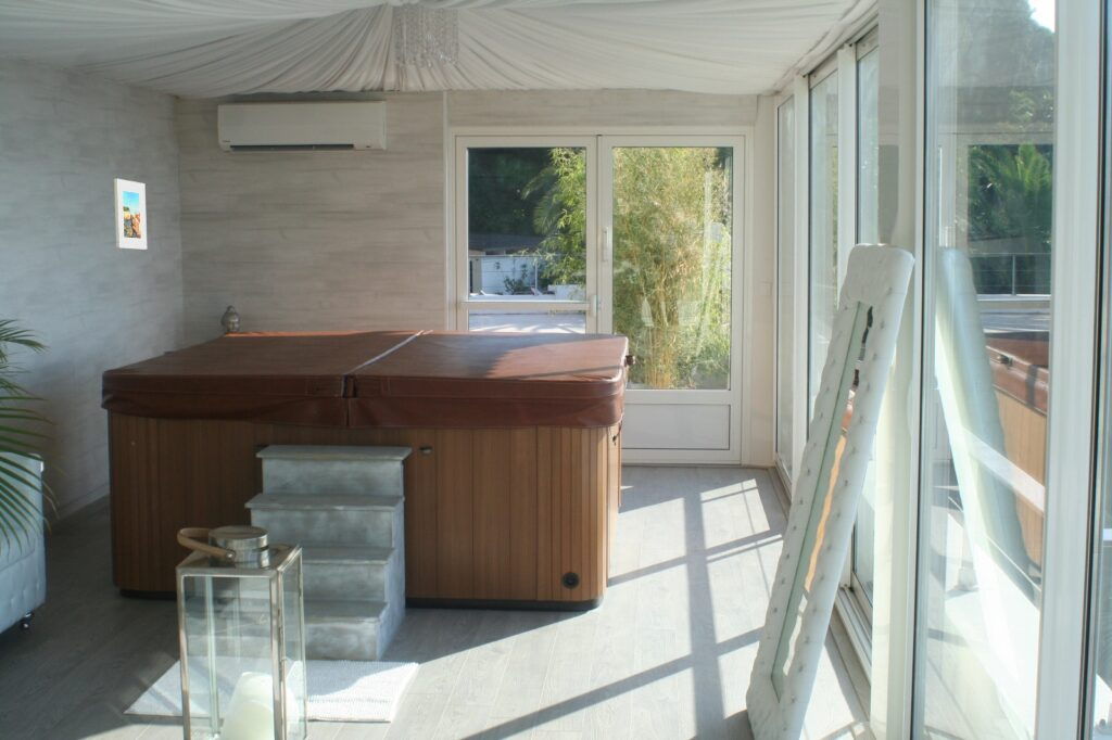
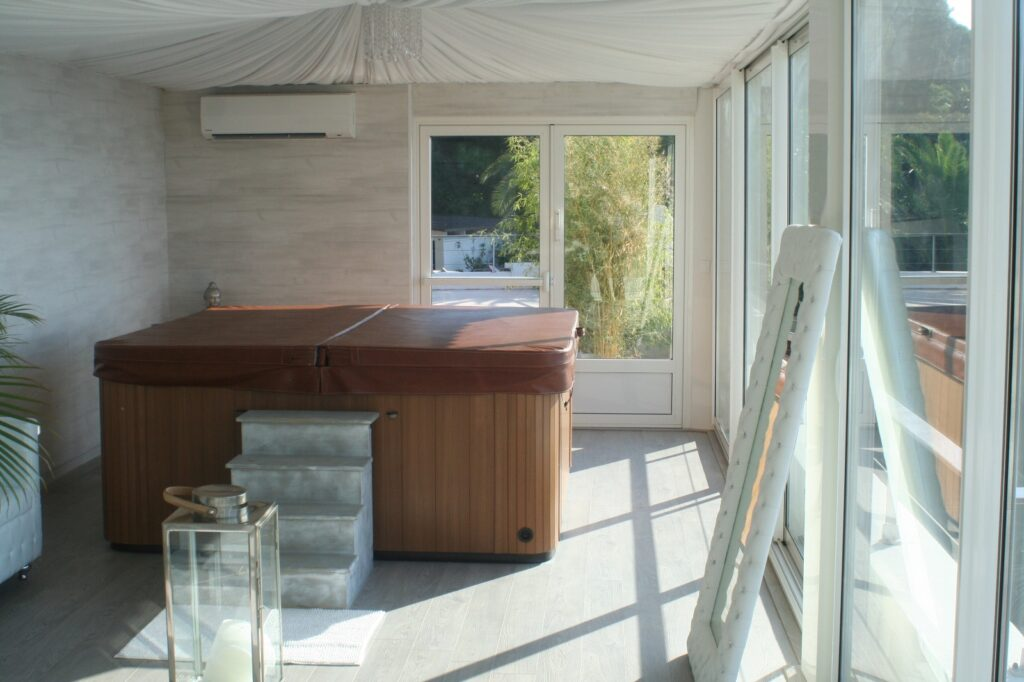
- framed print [113,178,148,251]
